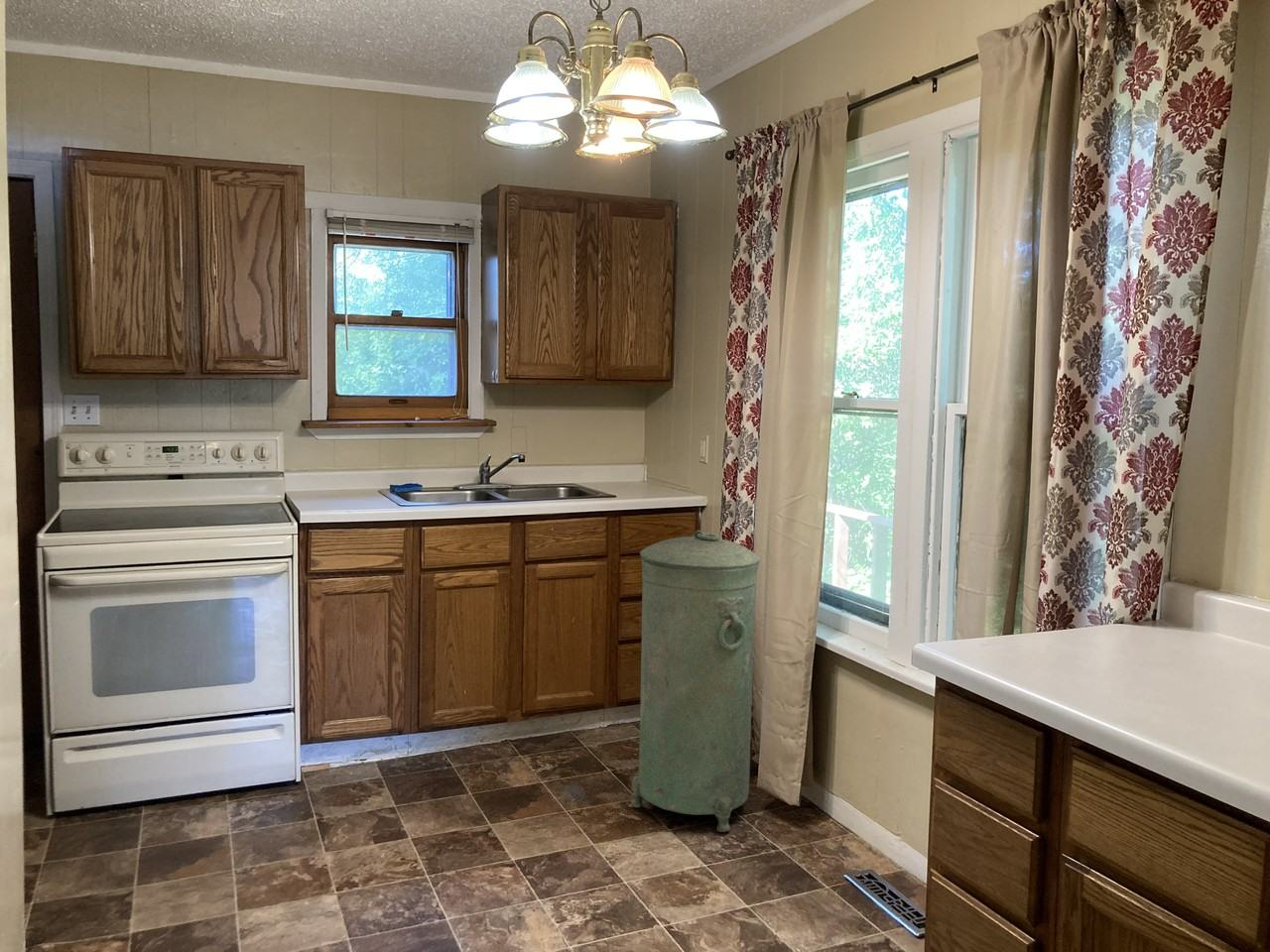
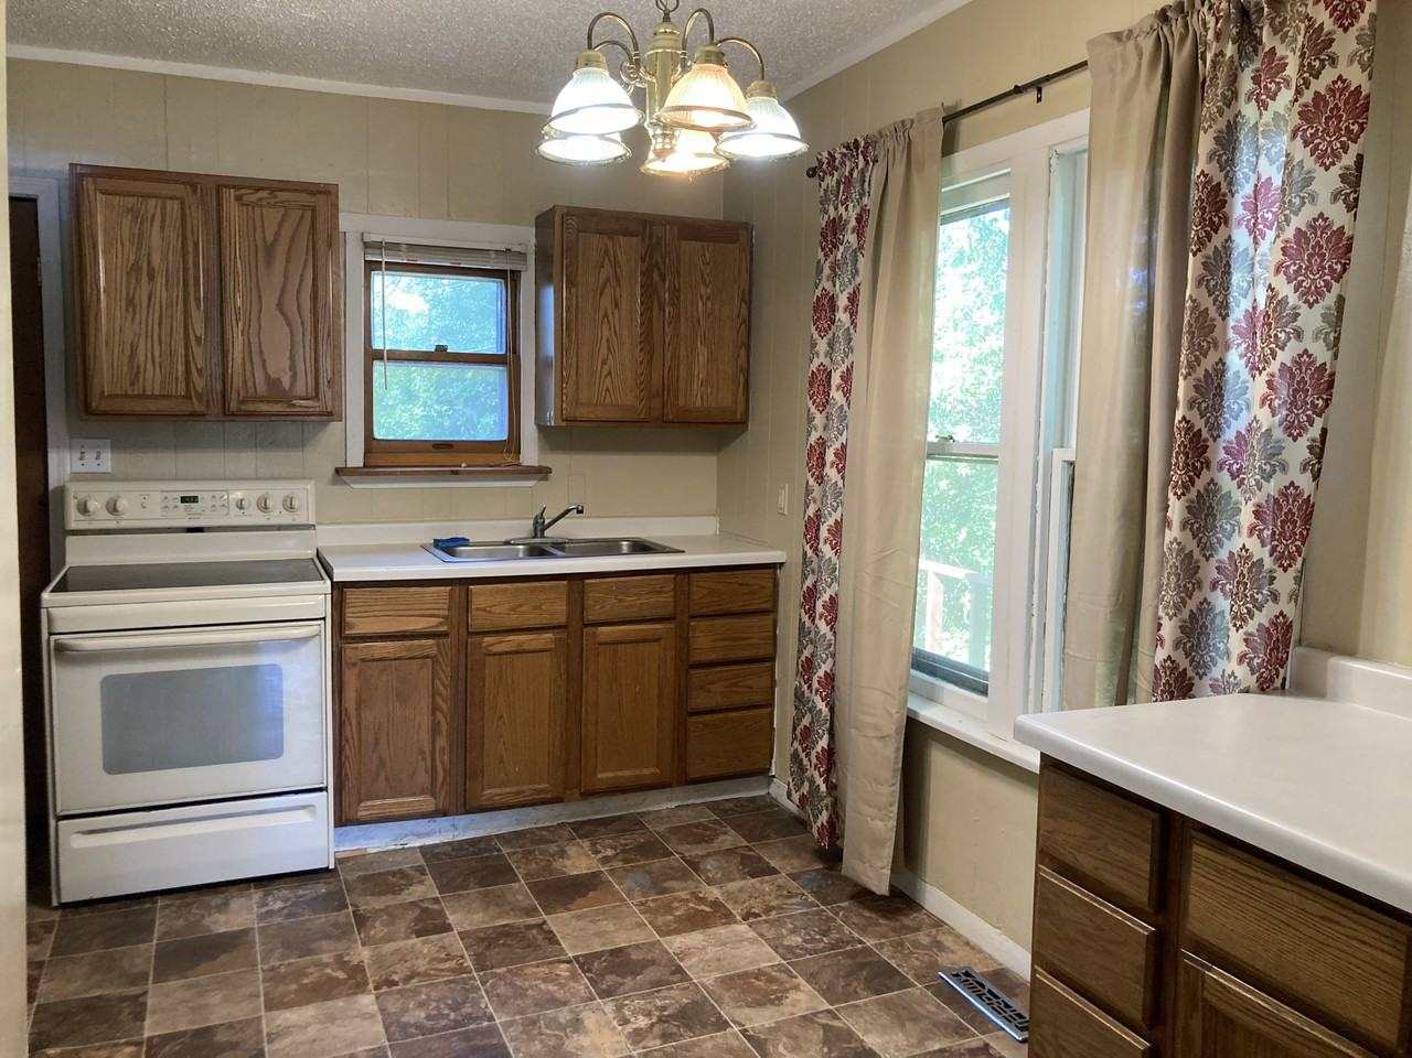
- trash can [631,530,761,833]
